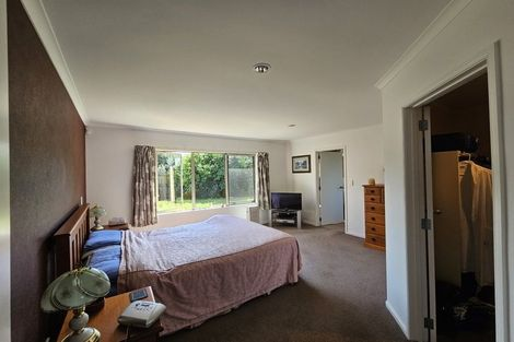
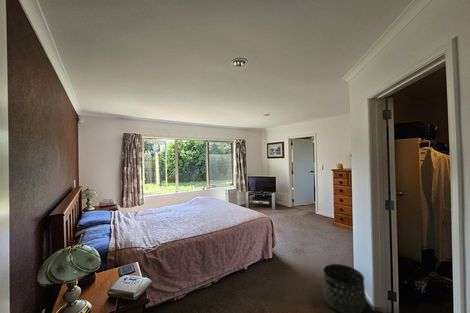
+ basket [322,263,367,313]
